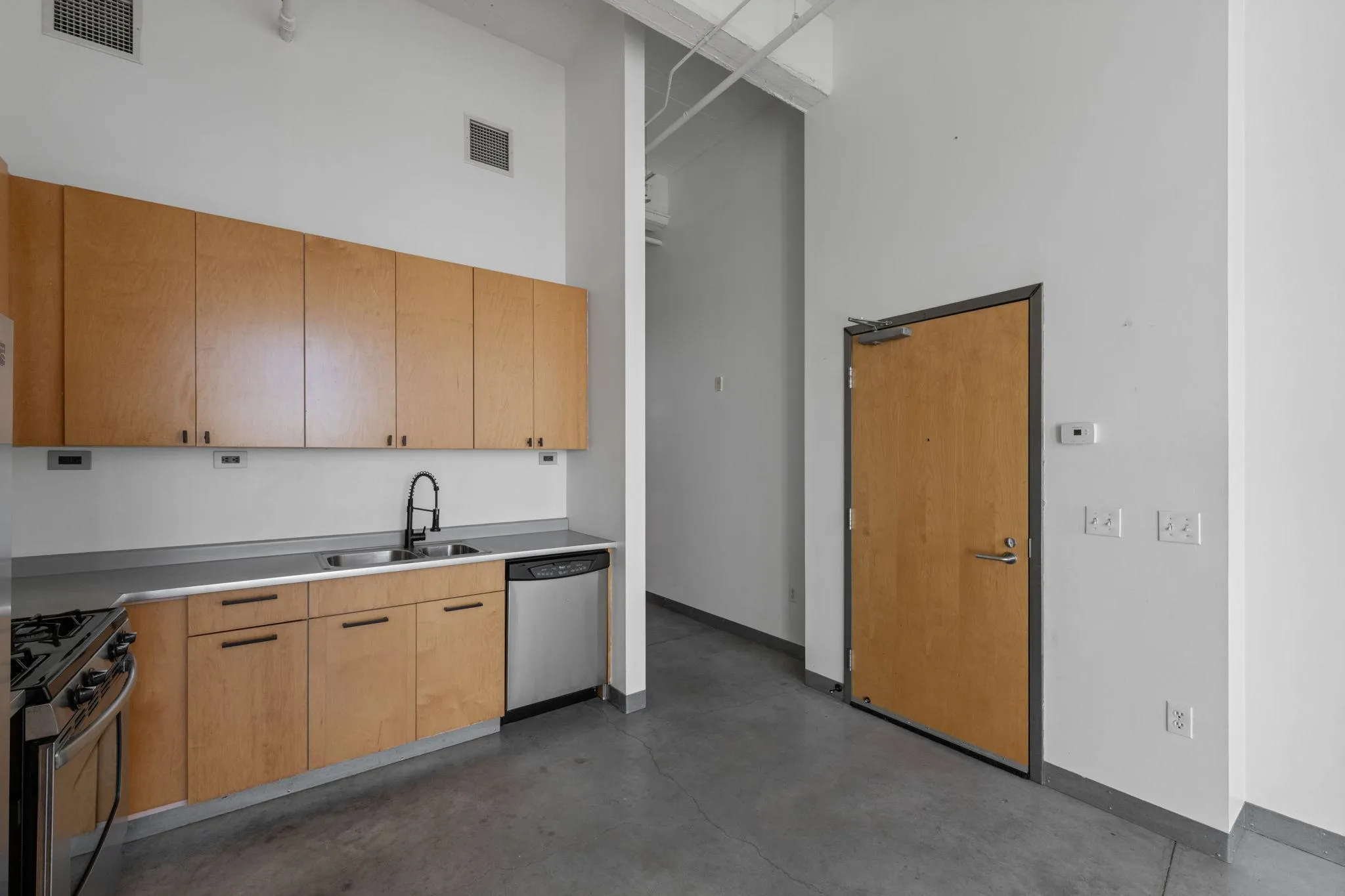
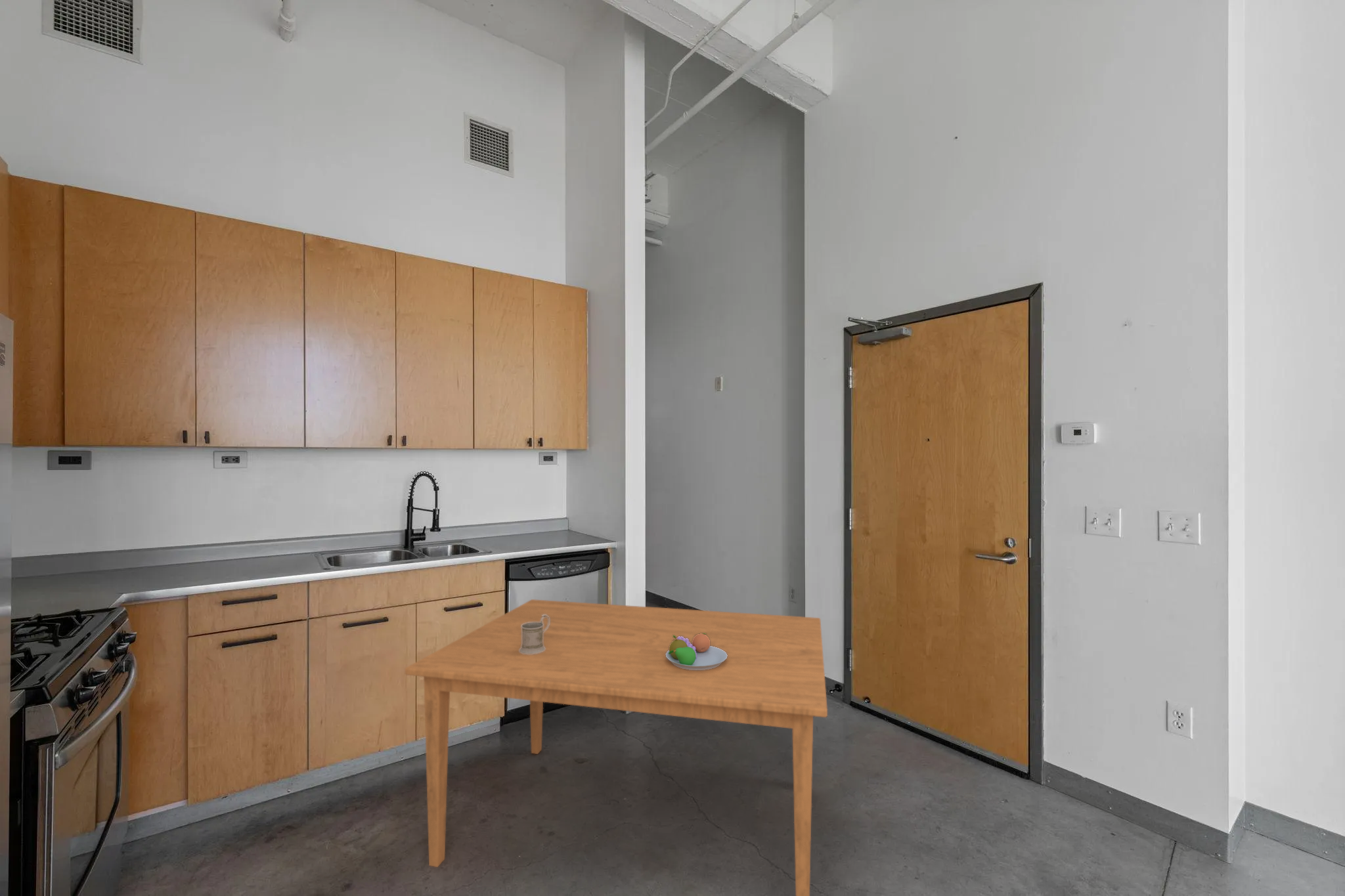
+ mug [519,614,550,654]
+ fruit bowl [666,633,728,670]
+ dining table [405,599,828,896]
